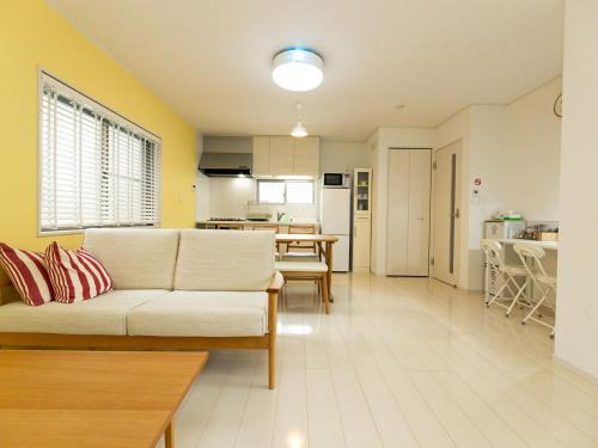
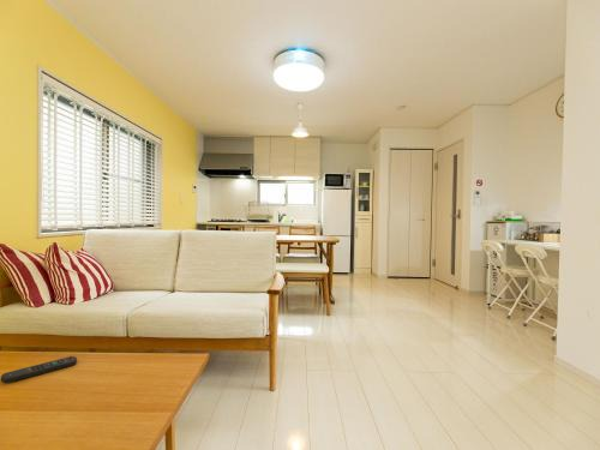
+ remote control [0,355,78,384]
